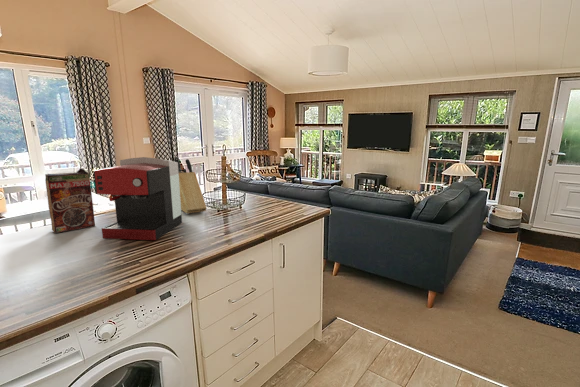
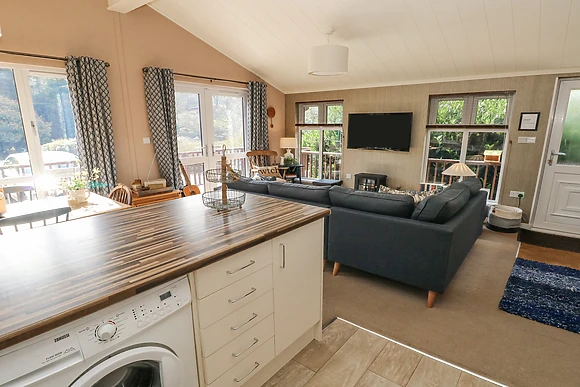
- knife block [173,156,207,215]
- cereal box [44,167,96,234]
- coffee maker [92,156,183,241]
